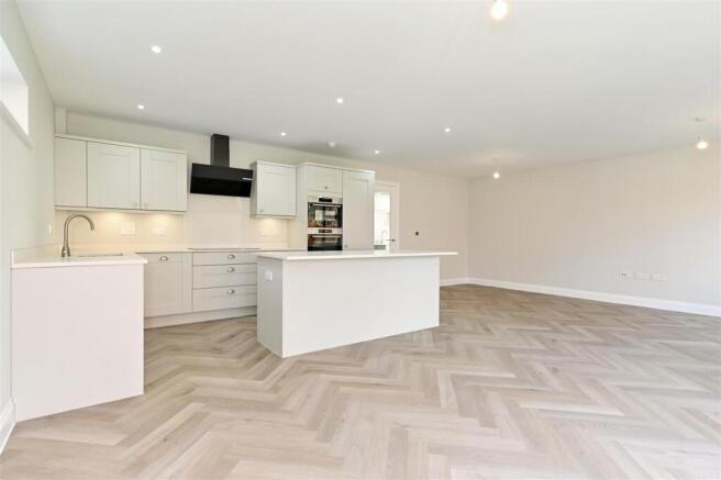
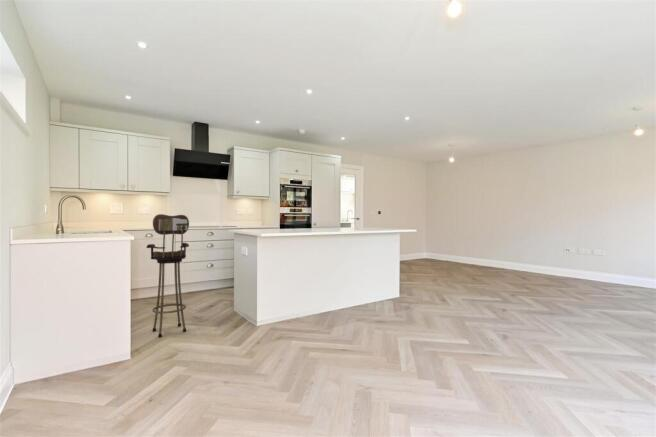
+ bar stool [145,213,190,338]
